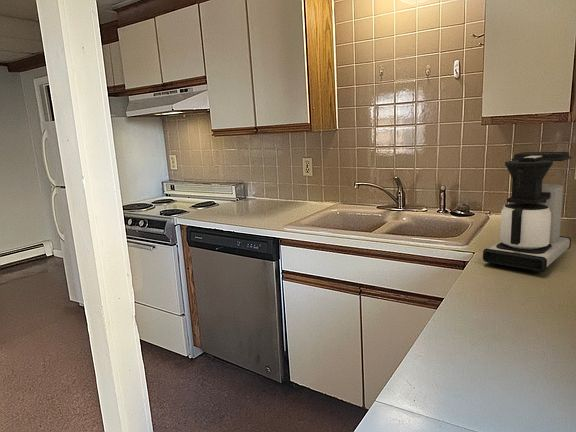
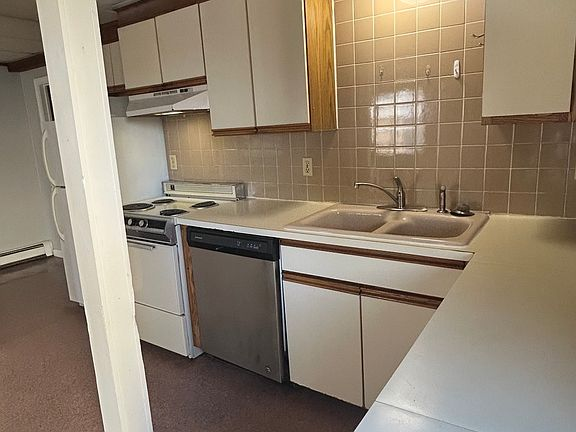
- coffee maker [482,151,573,274]
